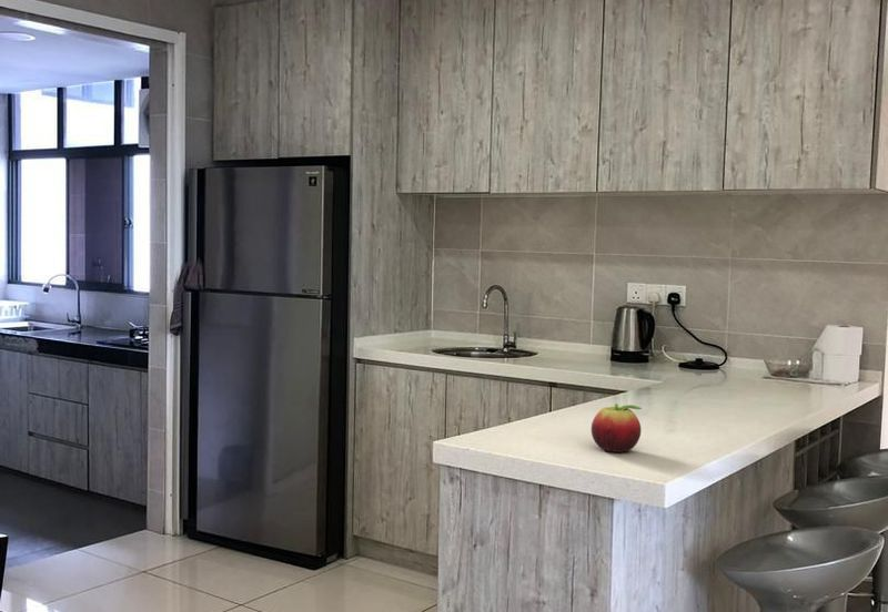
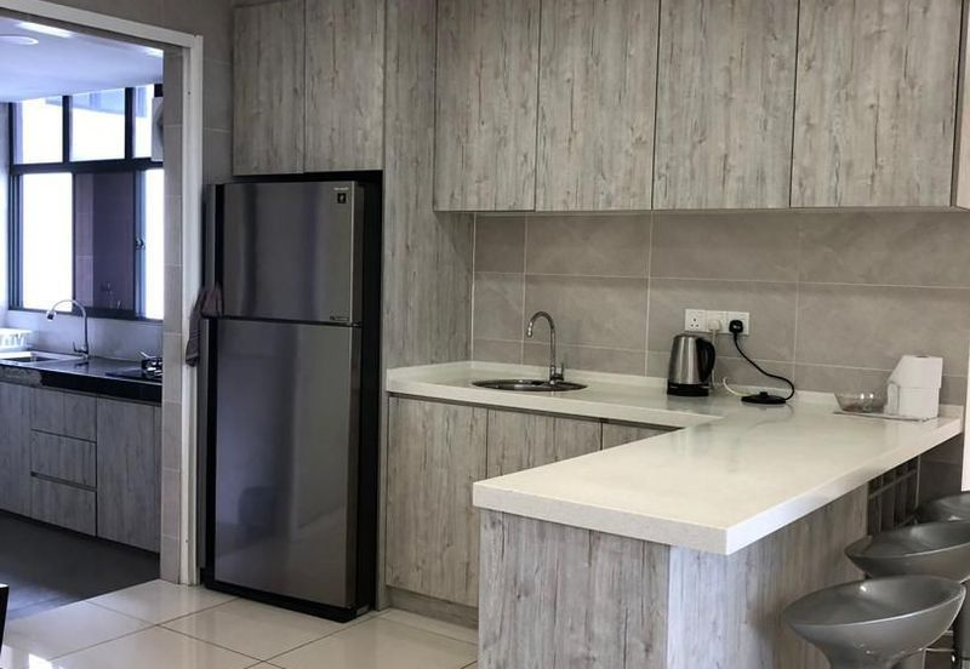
- fruit [591,402,643,453]
